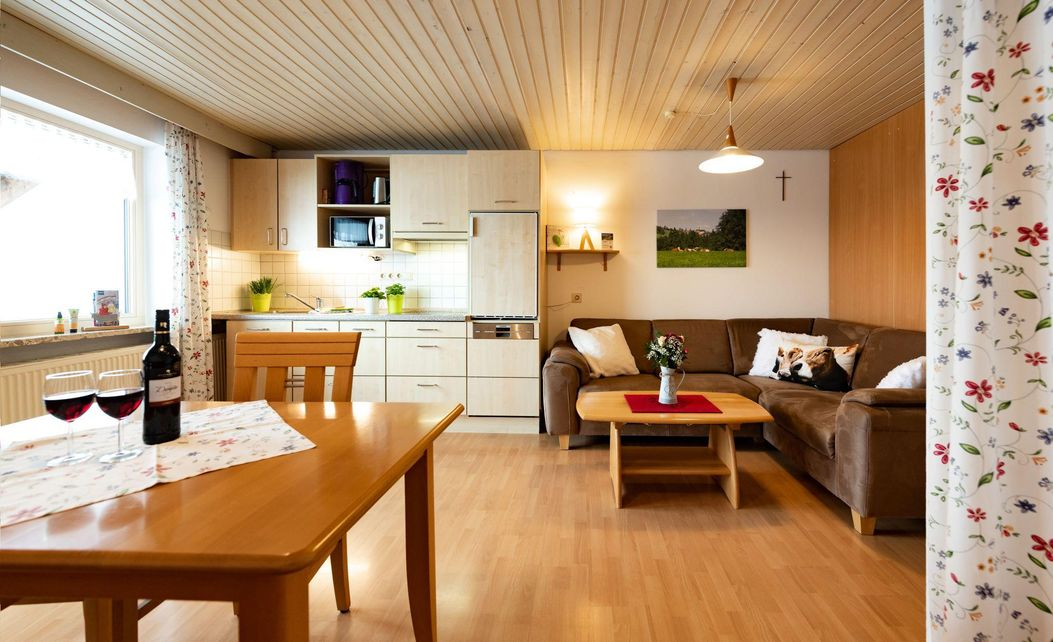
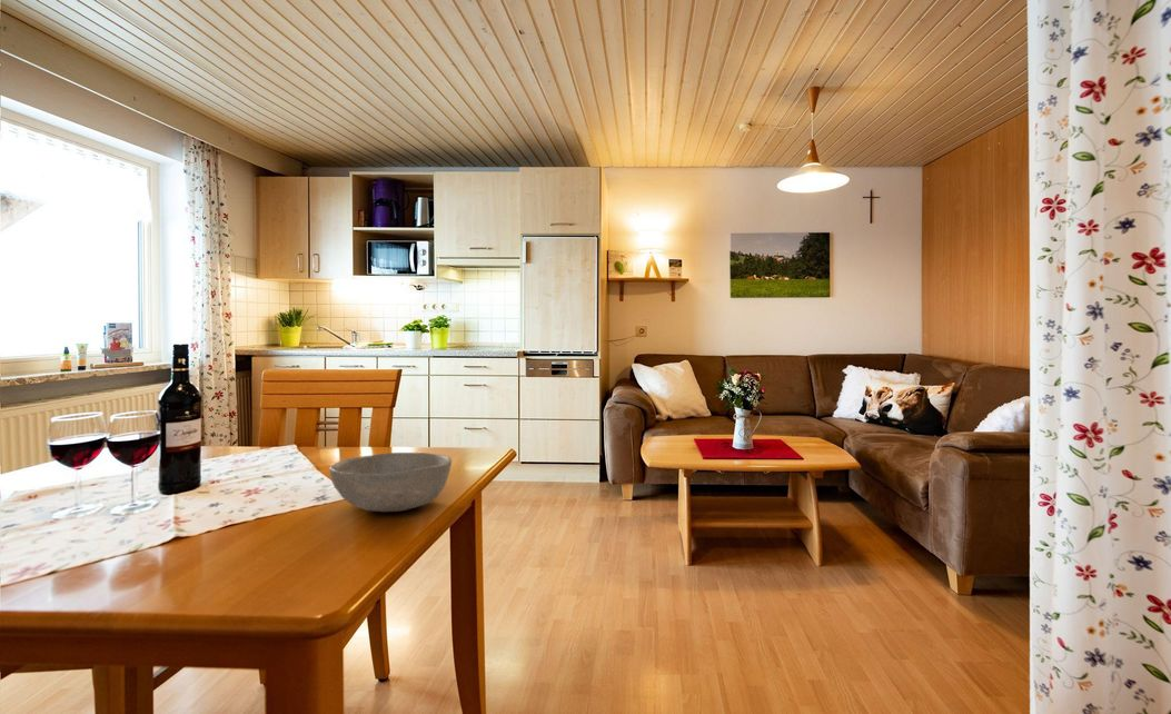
+ bowl [328,452,453,513]
